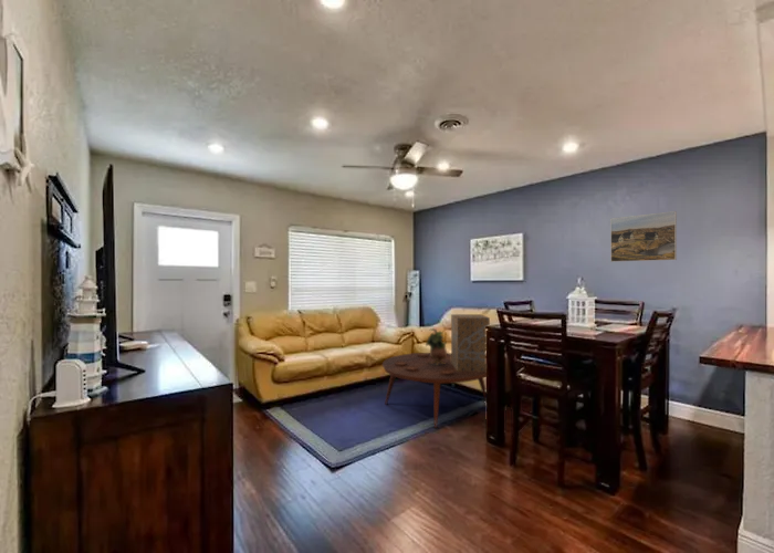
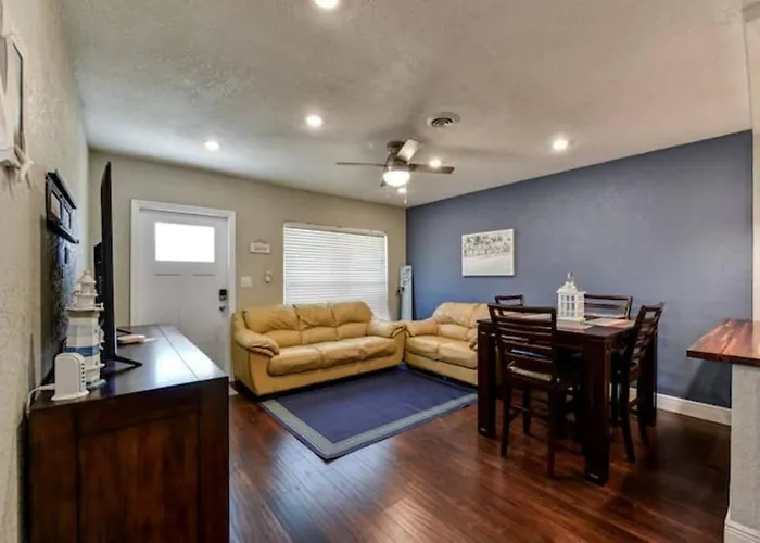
- decorative box [450,313,491,372]
- potted plant [425,327,448,365]
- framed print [609,210,678,263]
- coffee table [381,352,488,429]
